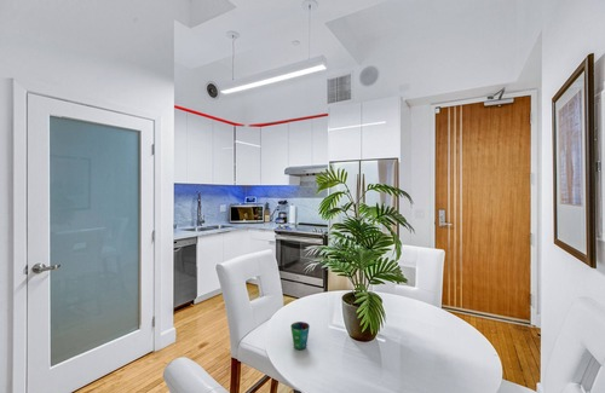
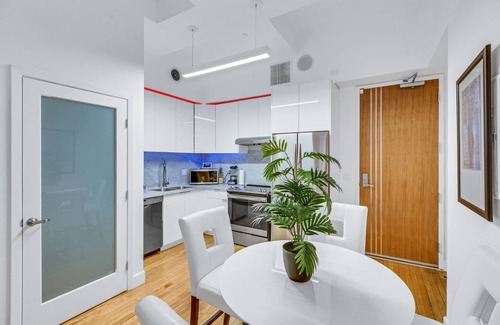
- cup [289,320,311,351]
